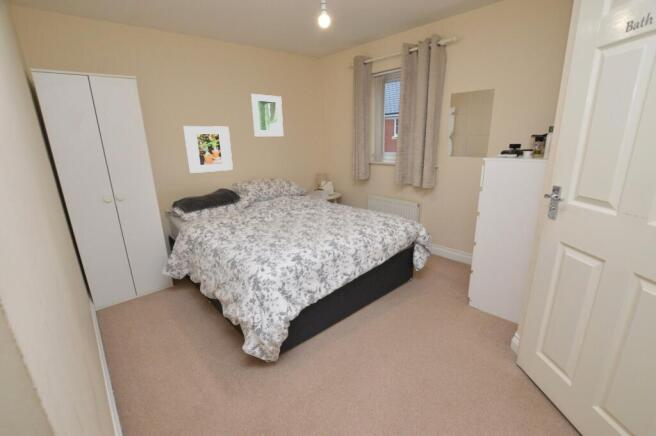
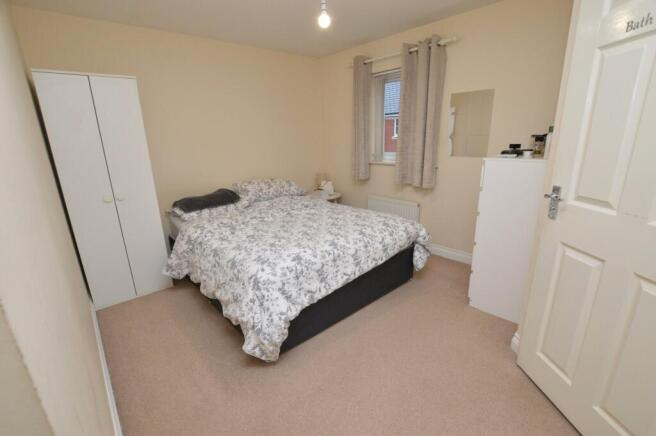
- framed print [250,93,284,137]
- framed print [182,125,234,174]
